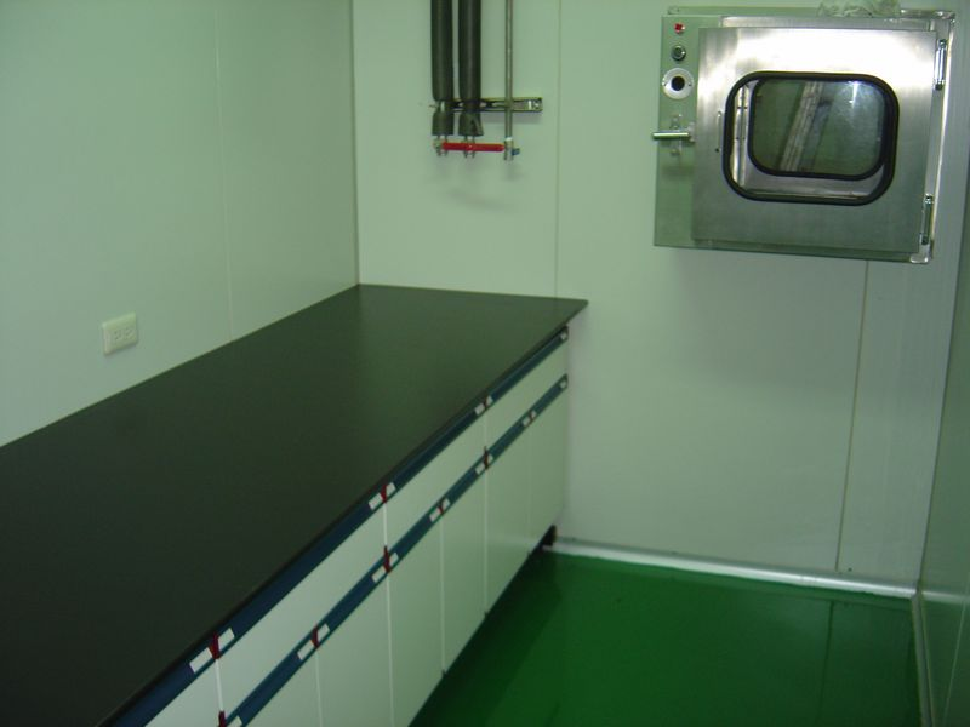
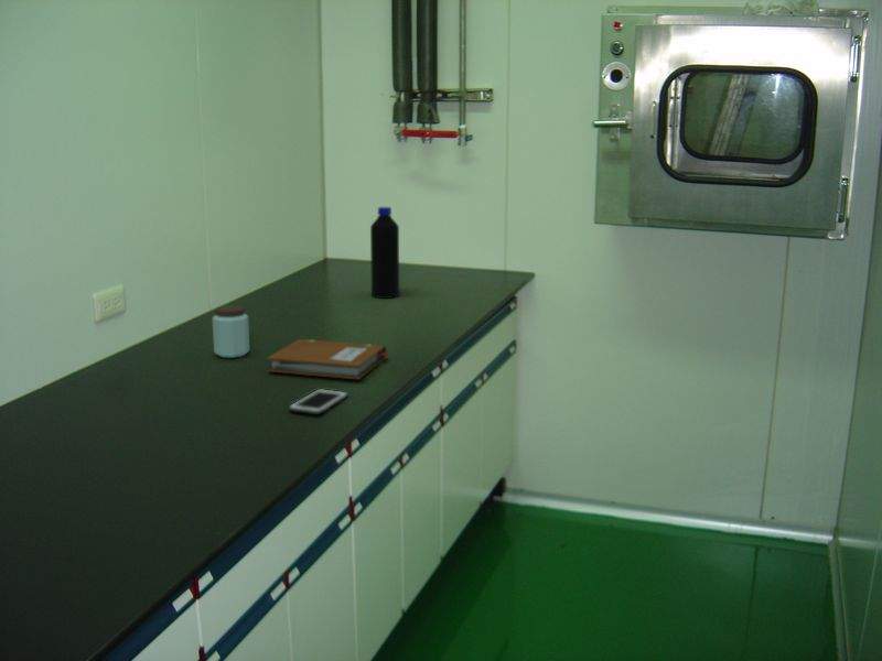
+ cell phone [288,388,349,415]
+ bottle [369,206,400,300]
+ notebook [266,338,389,380]
+ peanut butter [212,304,250,359]
